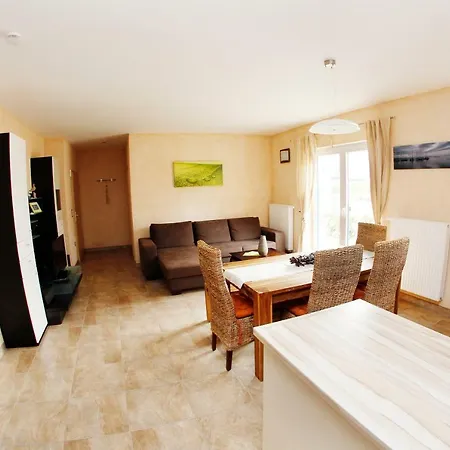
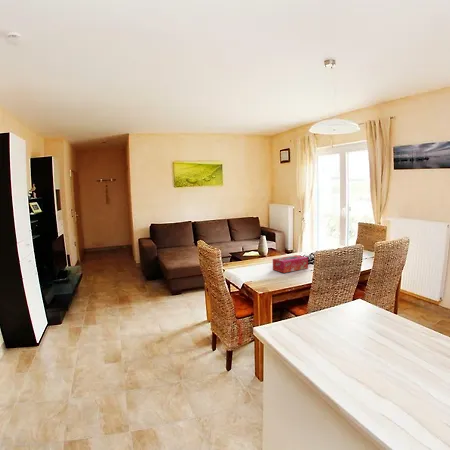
+ tissue box [272,254,309,274]
